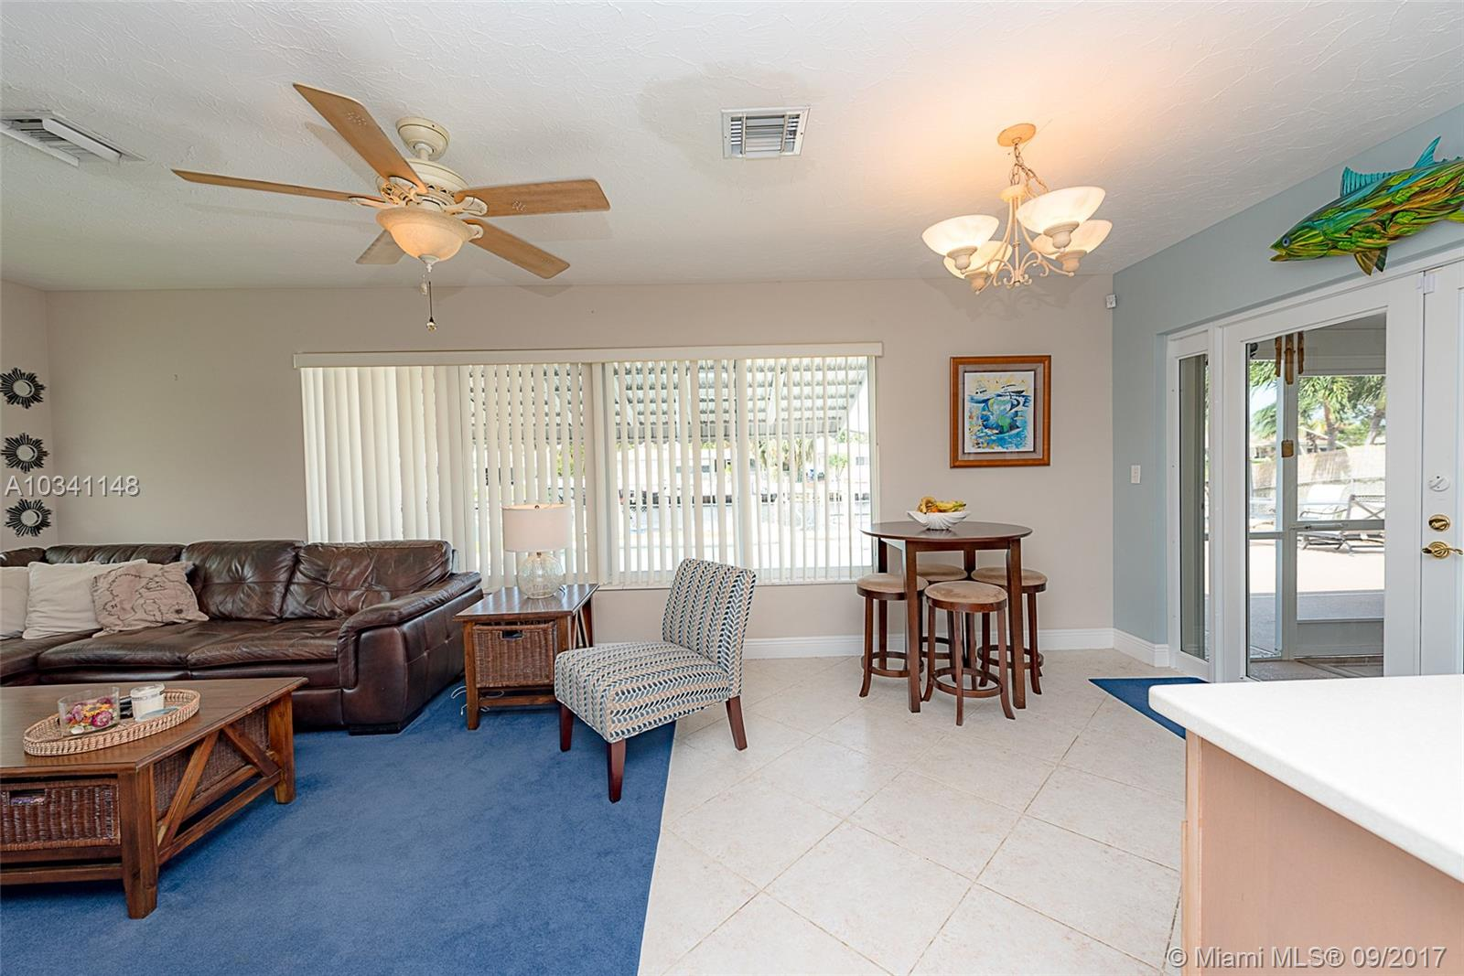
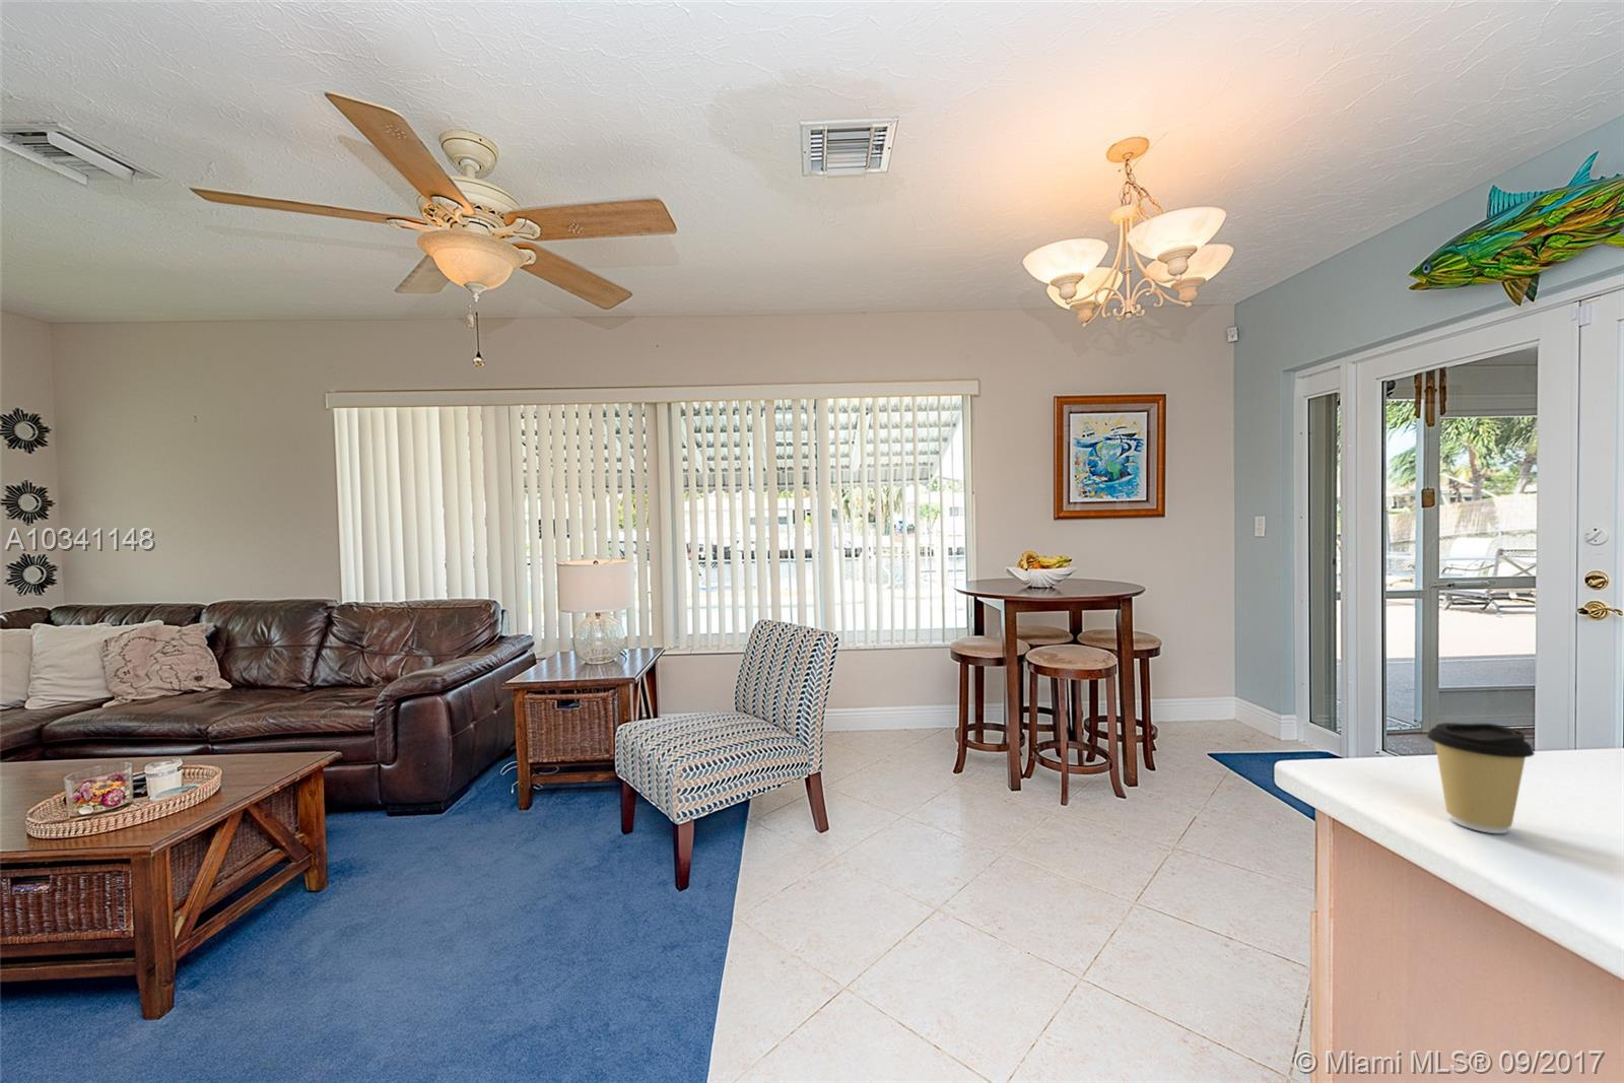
+ coffee cup [1426,722,1536,834]
